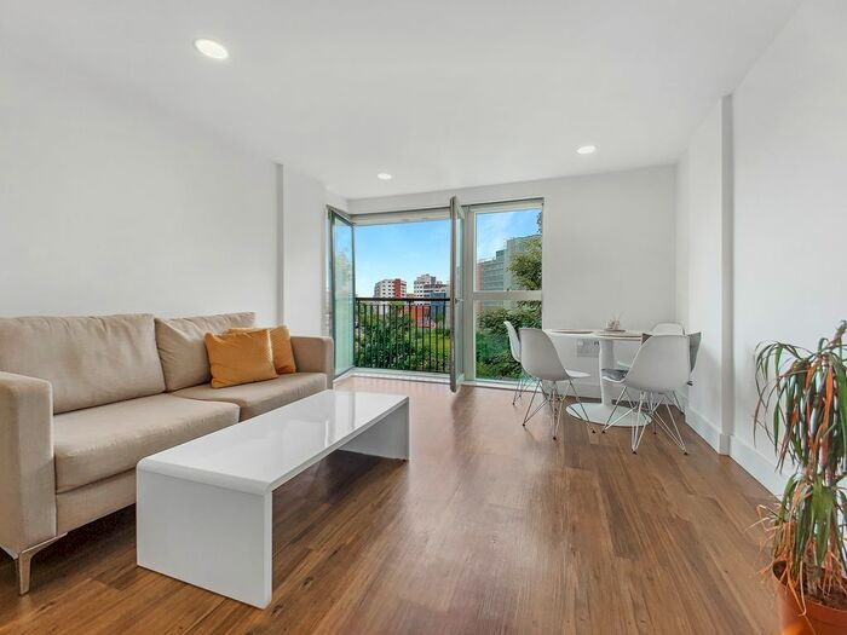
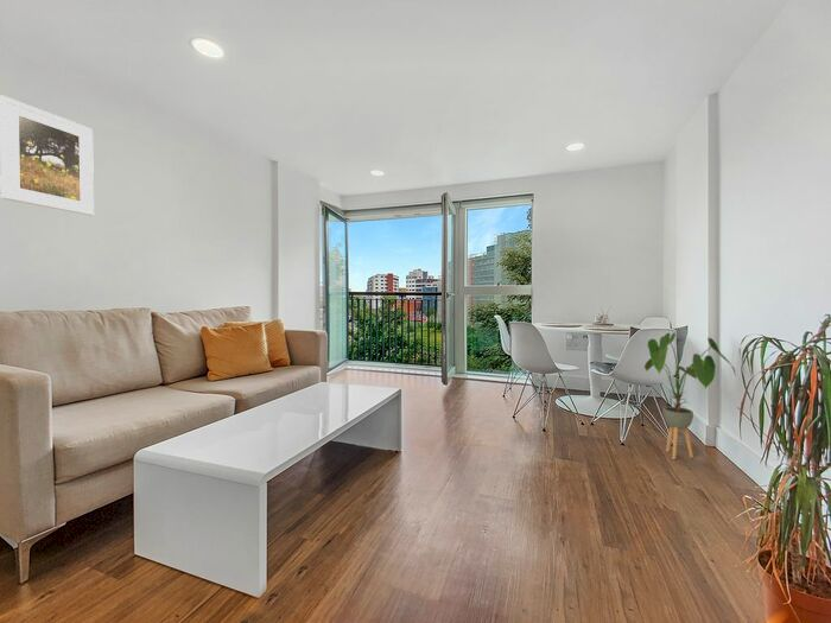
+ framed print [0,94,95,216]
+ house plant [643,331,737,460]
